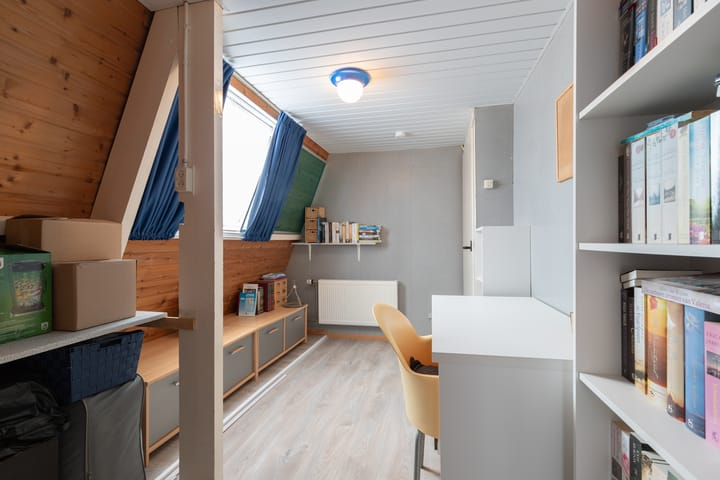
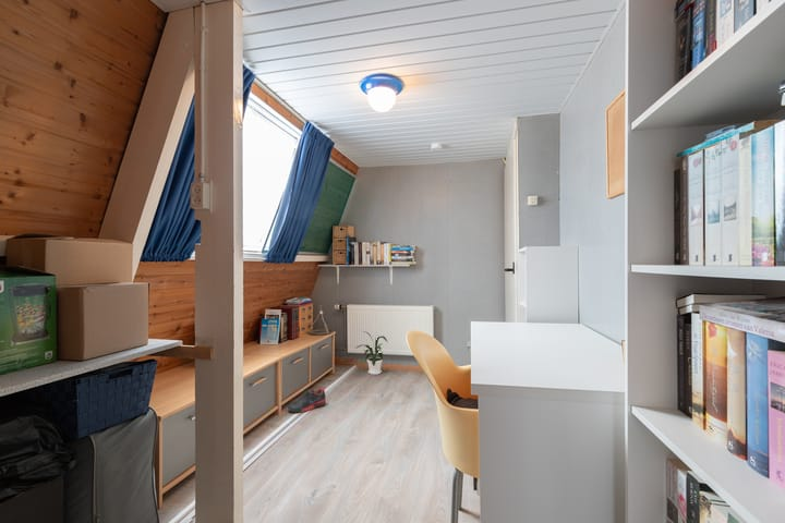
+ shoe [287,387,327,414]
+ house plant [354,330,389,376]
